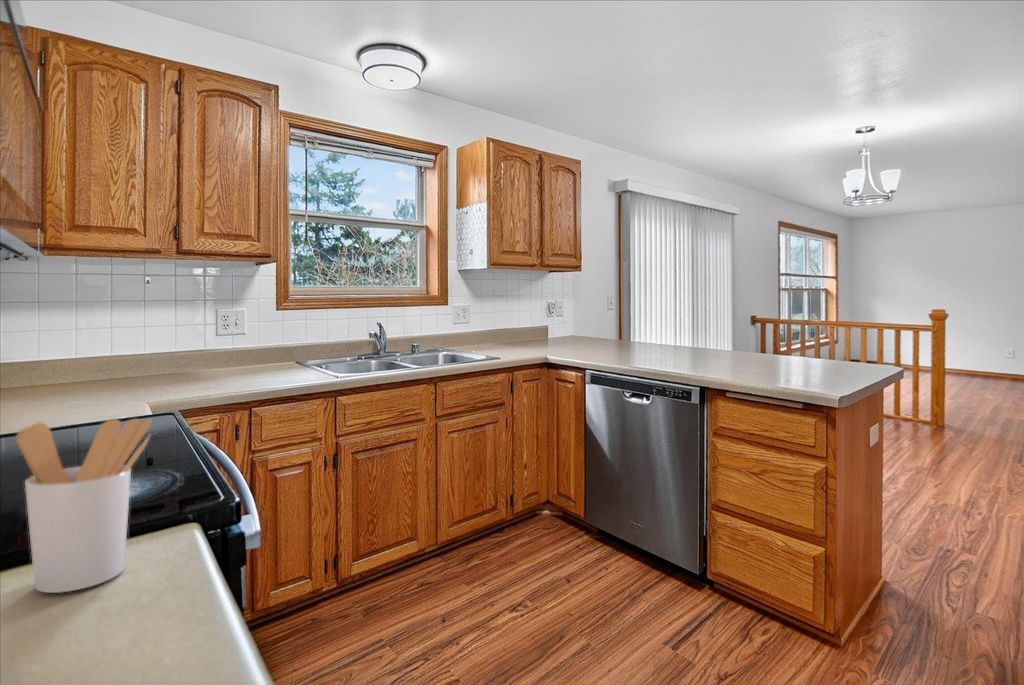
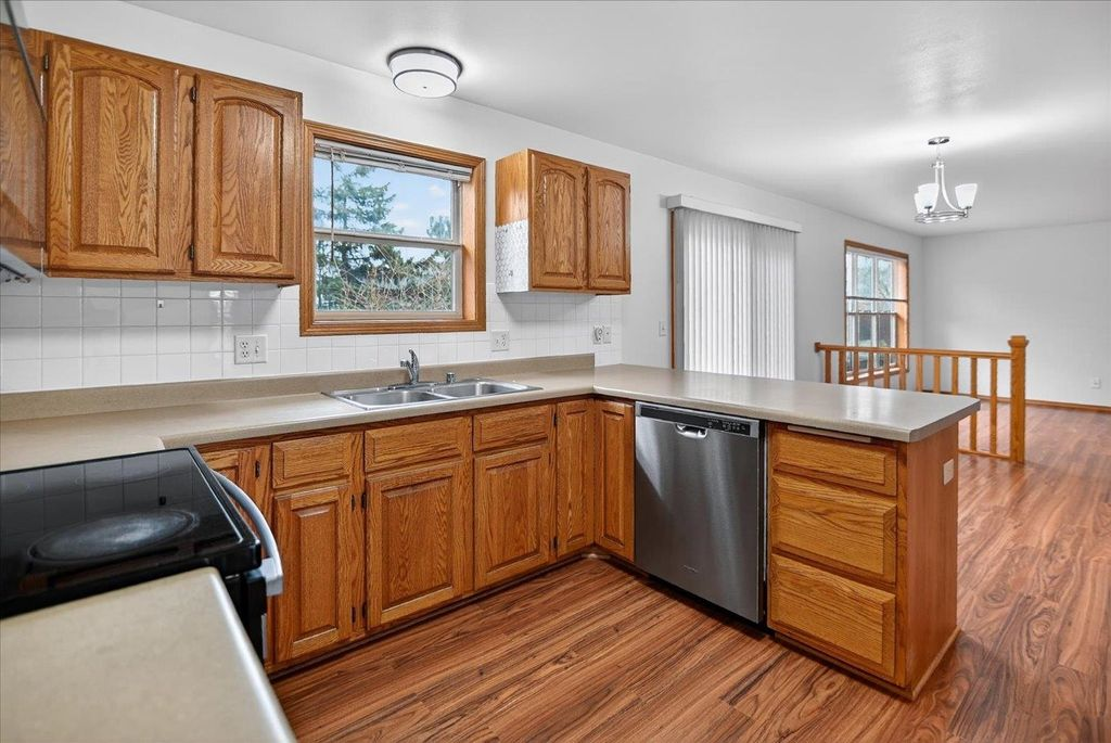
- utensil holder [15,418,152,594]
